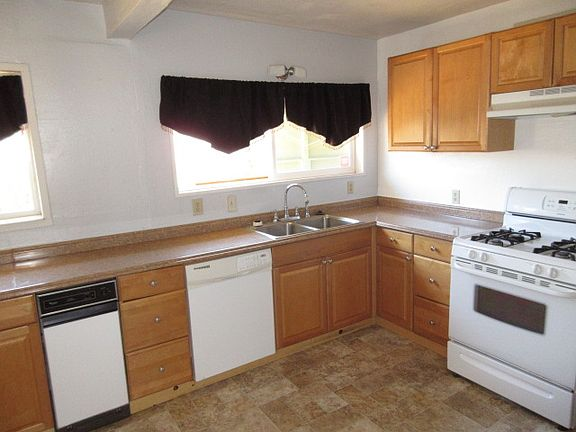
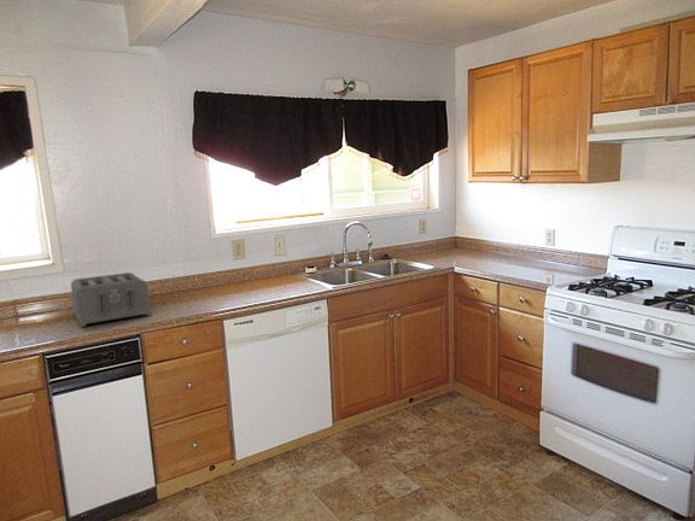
+ toaster [70,271,153,328]
